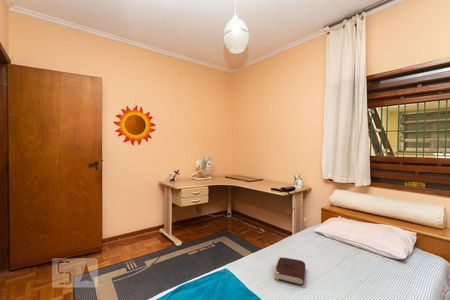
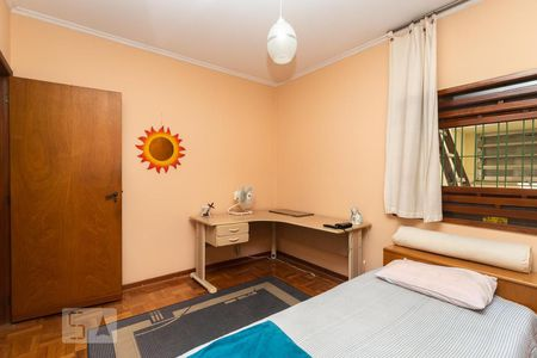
- book [273,256,306,286]
